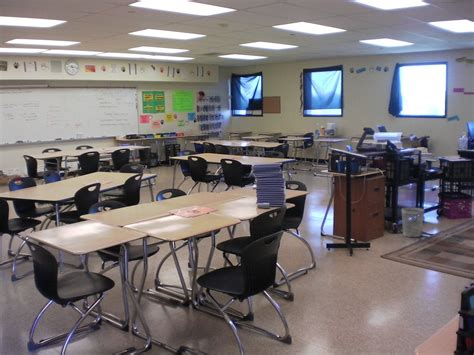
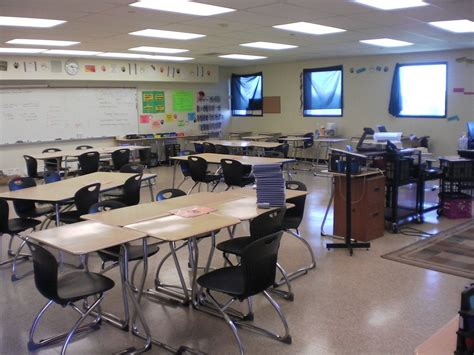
- wastebasket [401,206,425,238]
